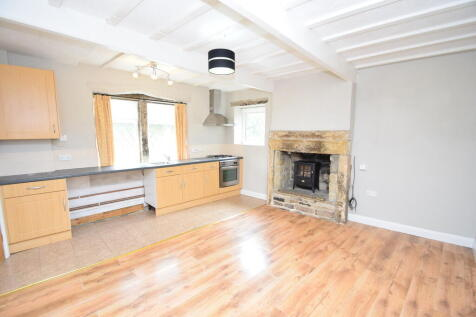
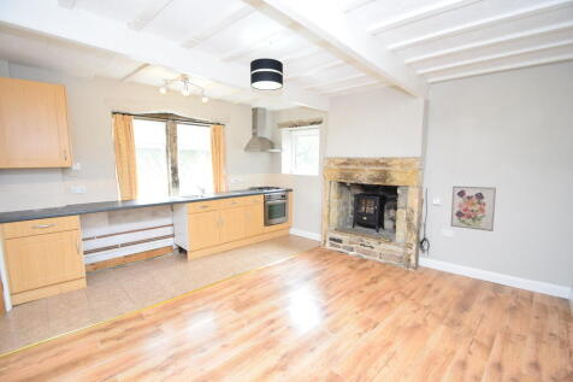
+ wall art [449,184,497,233]
